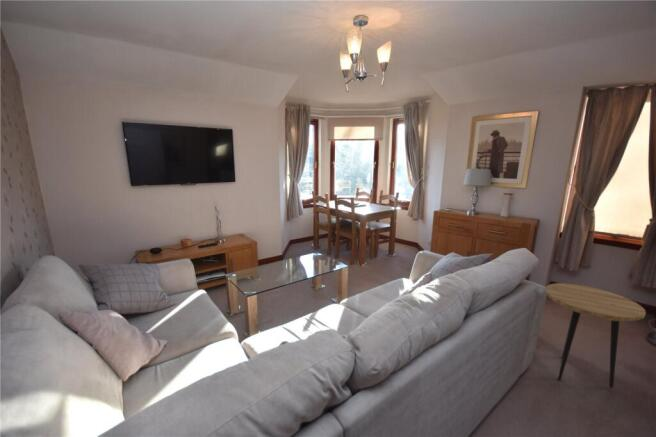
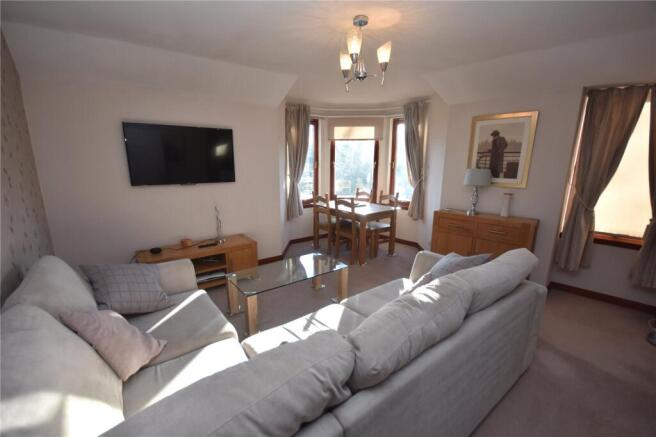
- side table [545,282,647,389]
